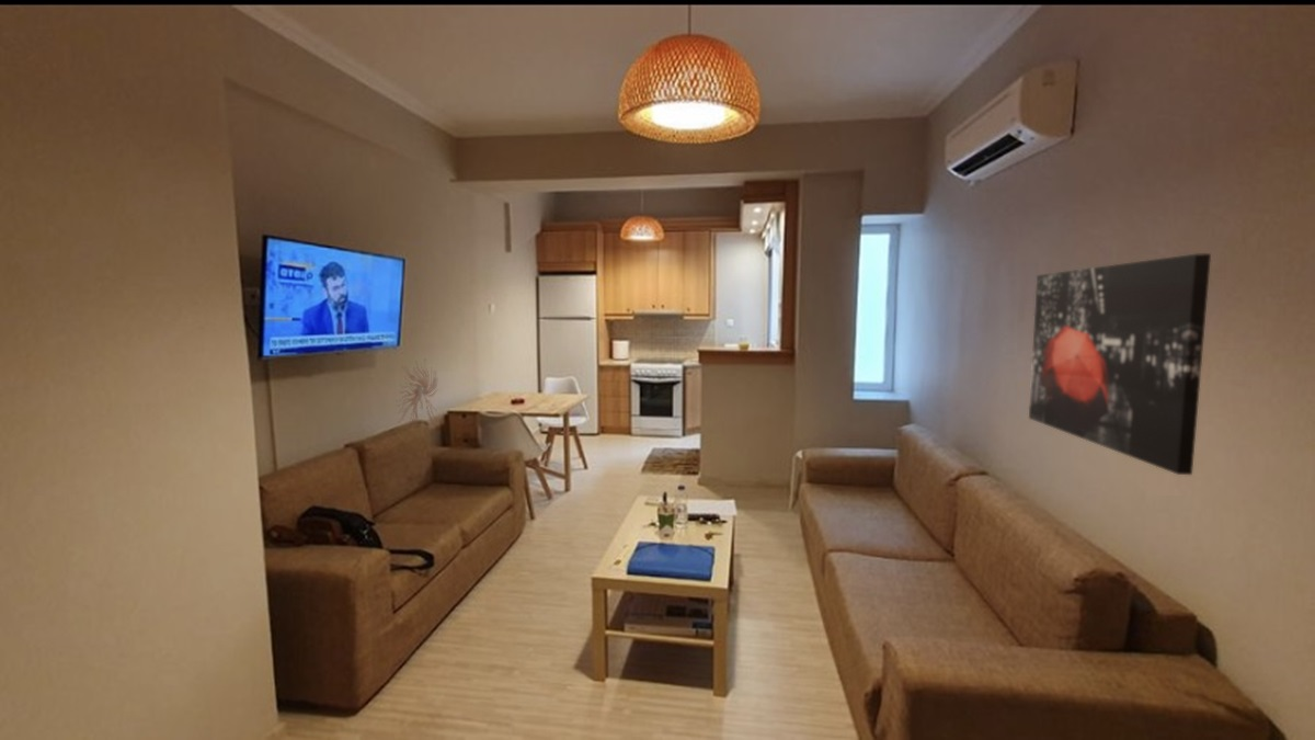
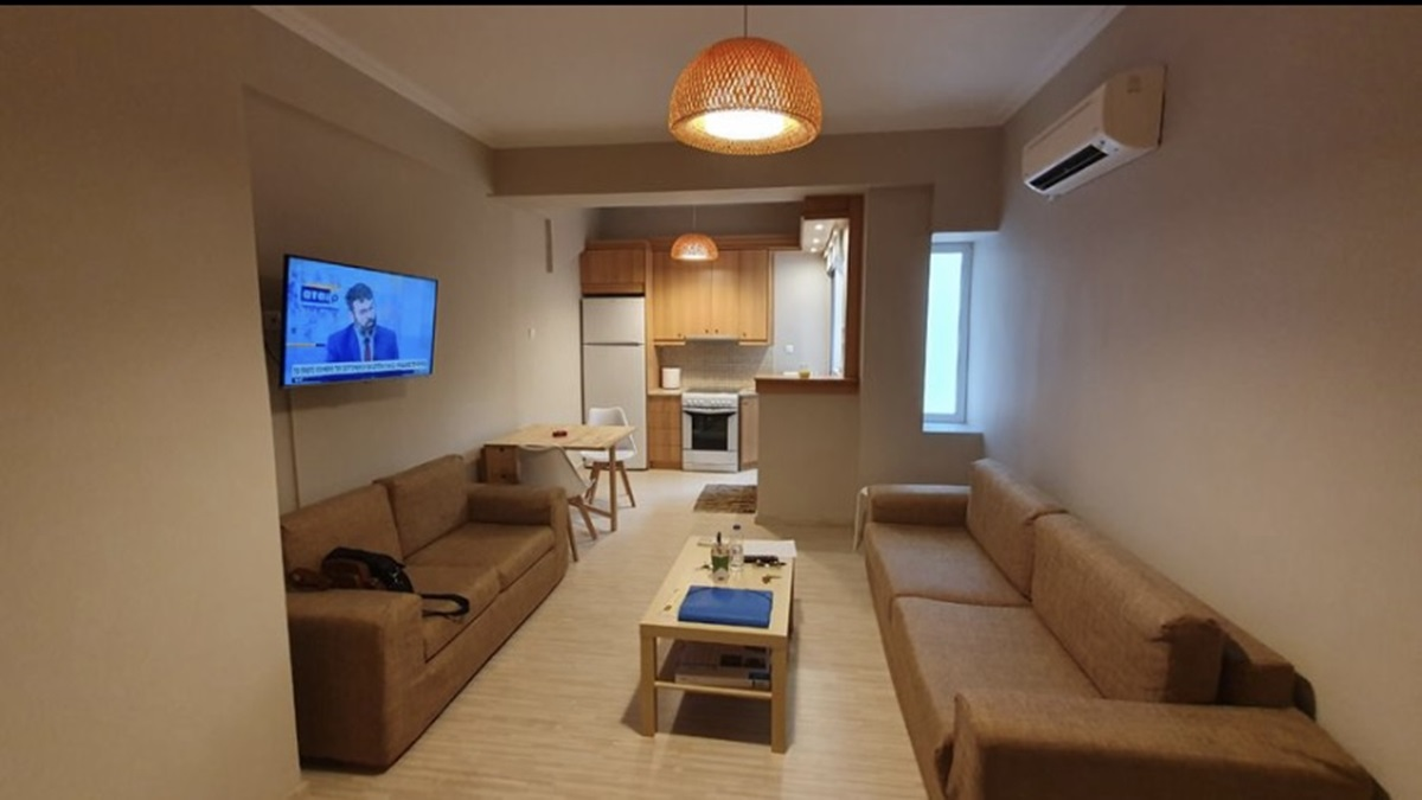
- wall art [1028,252,1212,476]
- wall sculpture [396,360,441,428]
